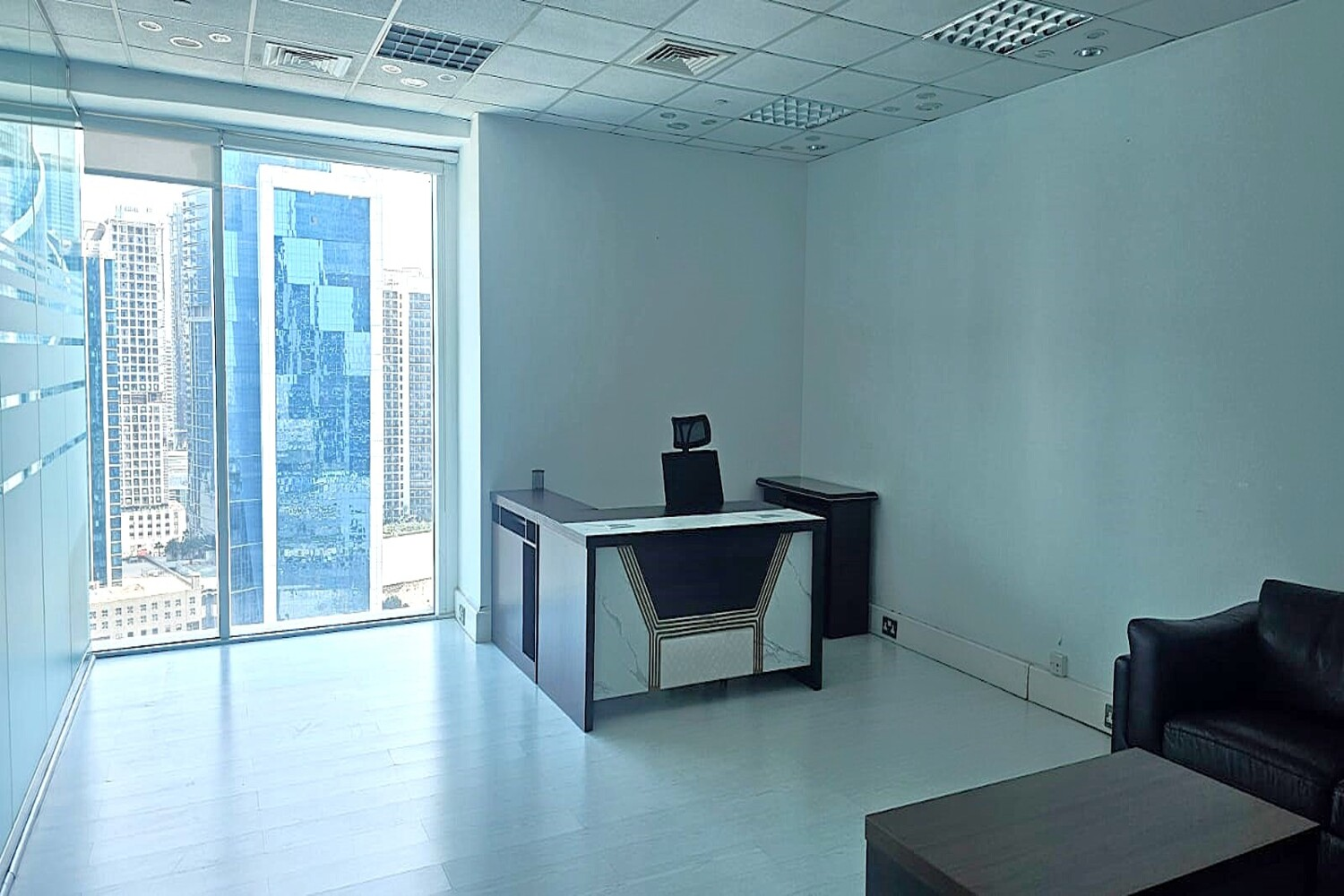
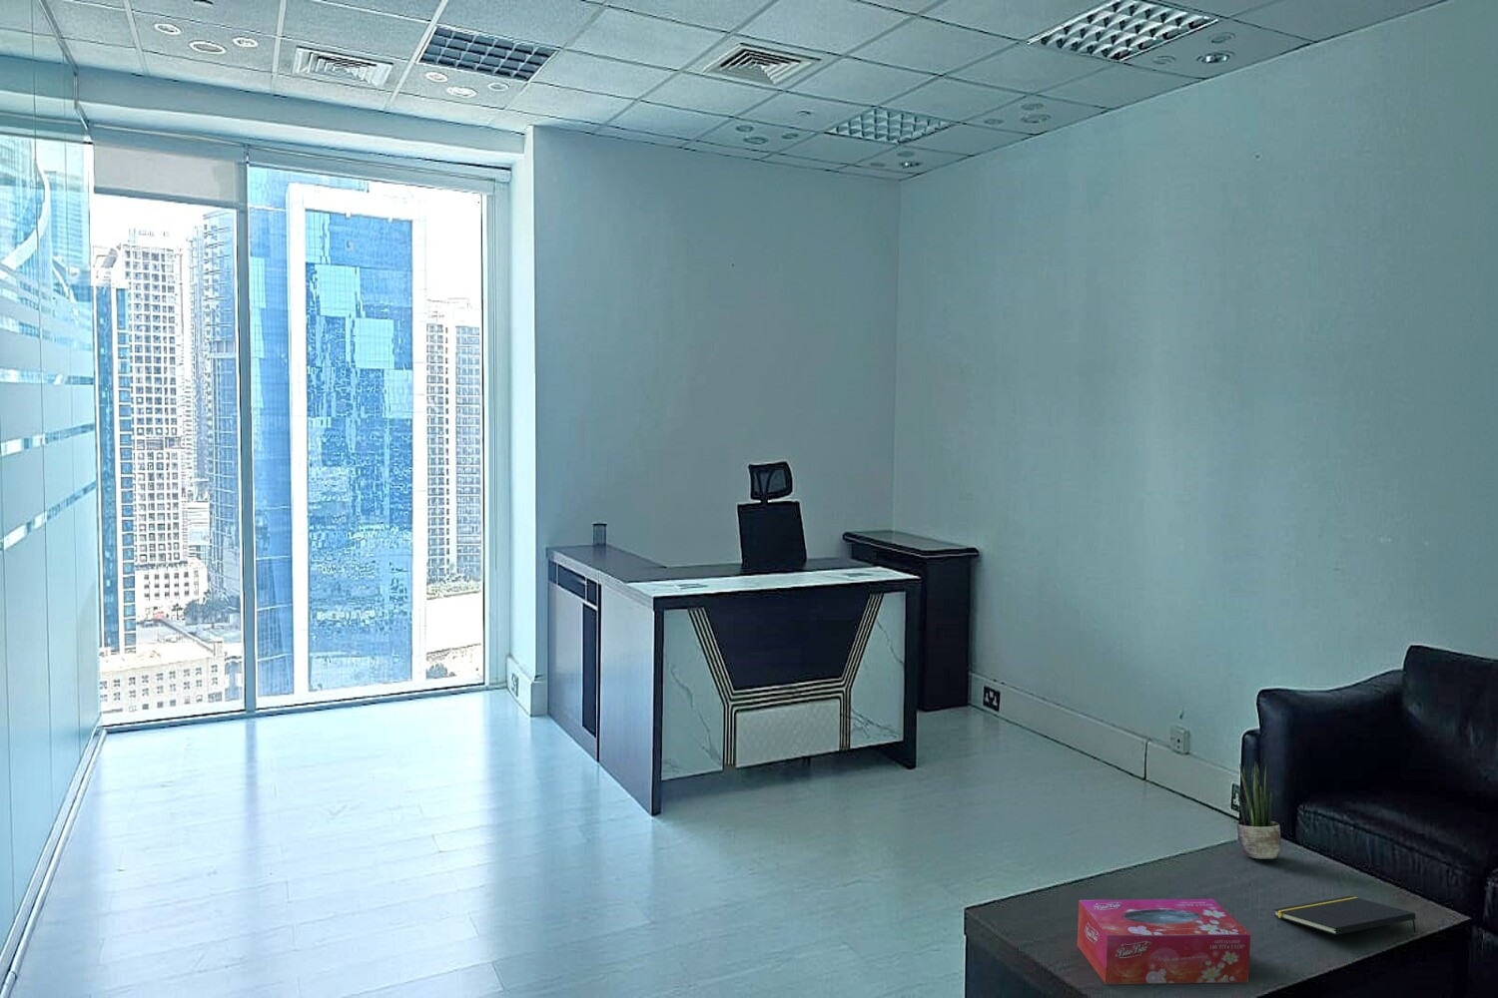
+ tissue box [1077,898,1252,985]
+ notepad [1273,896,1417,936]
+ potted plant [1235,761,1282,860]
